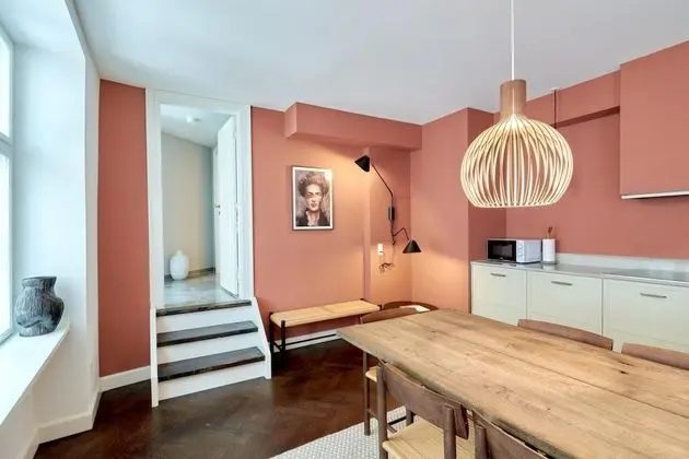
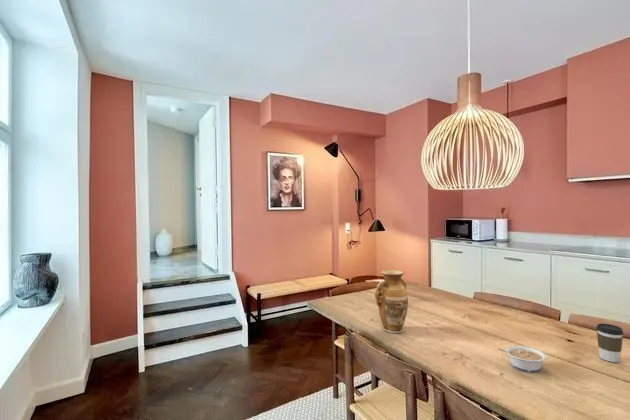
+ coffee cup [595,323,625,363]
+ vase [374,269,409,334]
+ legume [497,345,548,373]
